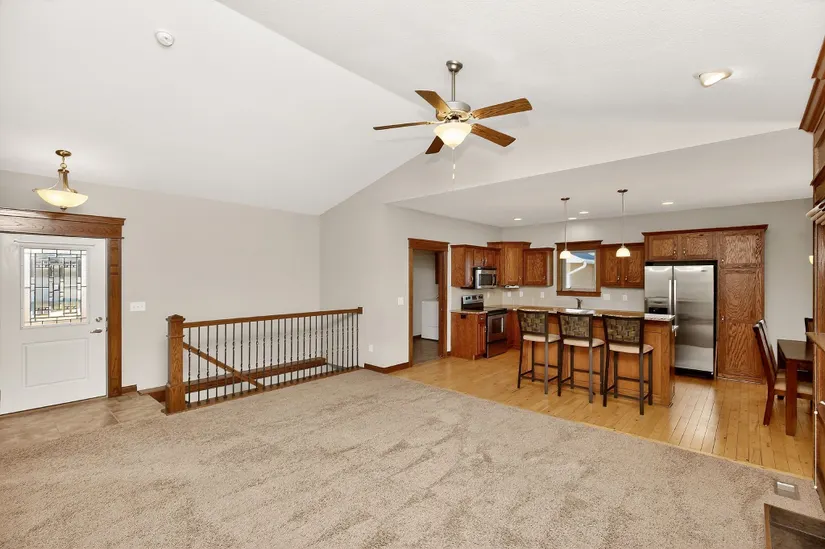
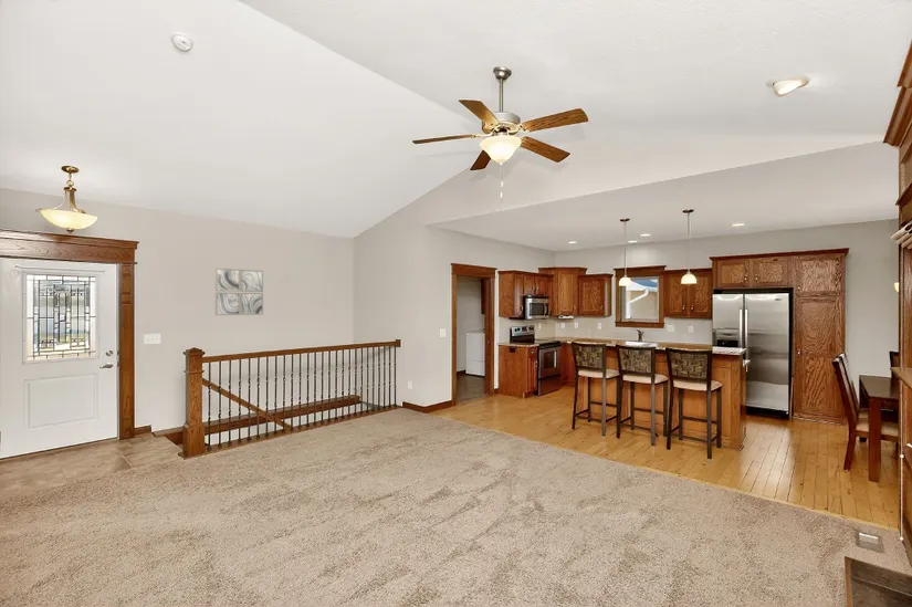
+ wall art [214,266,264,316]
